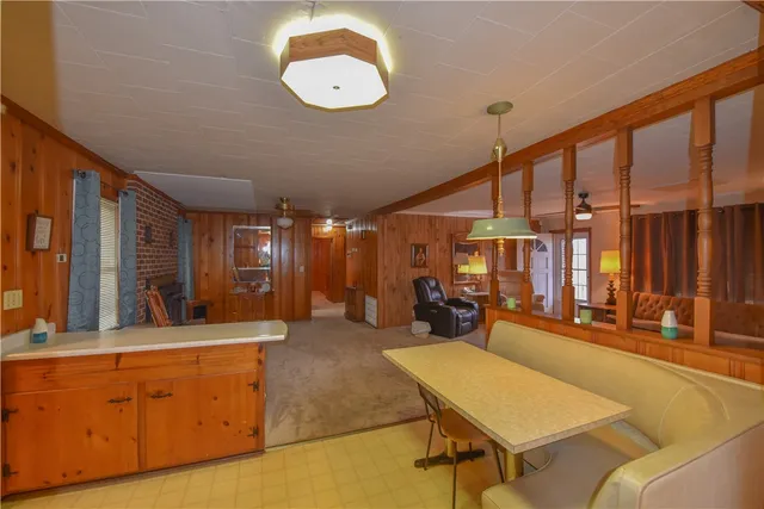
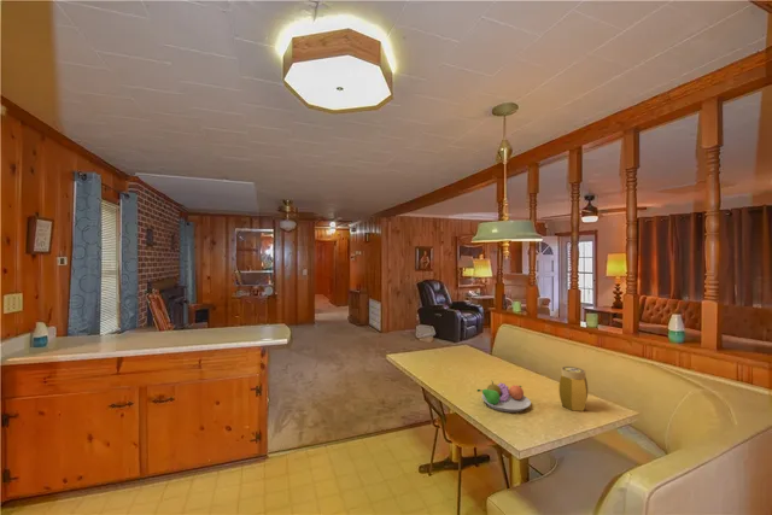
+ fruit bowl [476,379,532,414]
+ jar [558,365,589,412]
